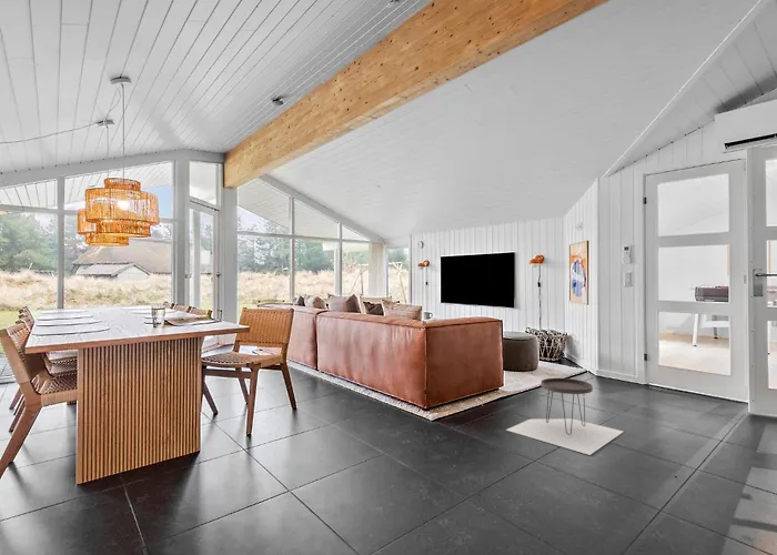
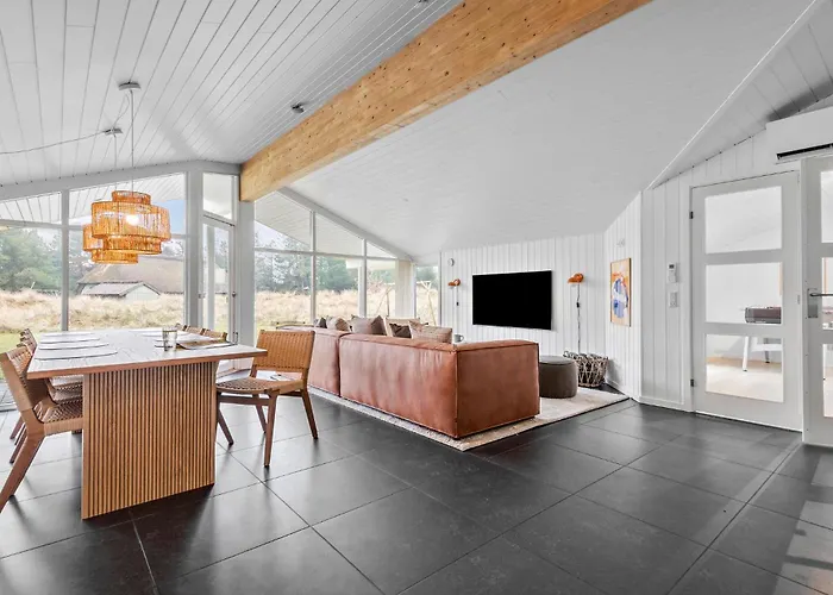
- side table [505,377,624,456]
